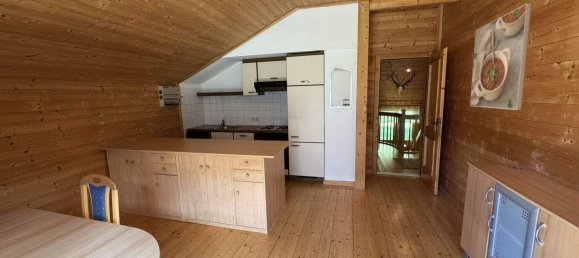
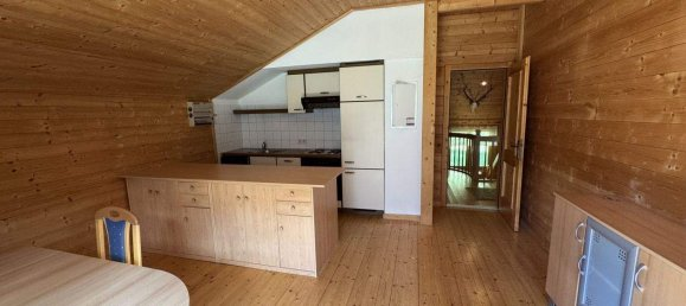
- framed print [469,2,533,111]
